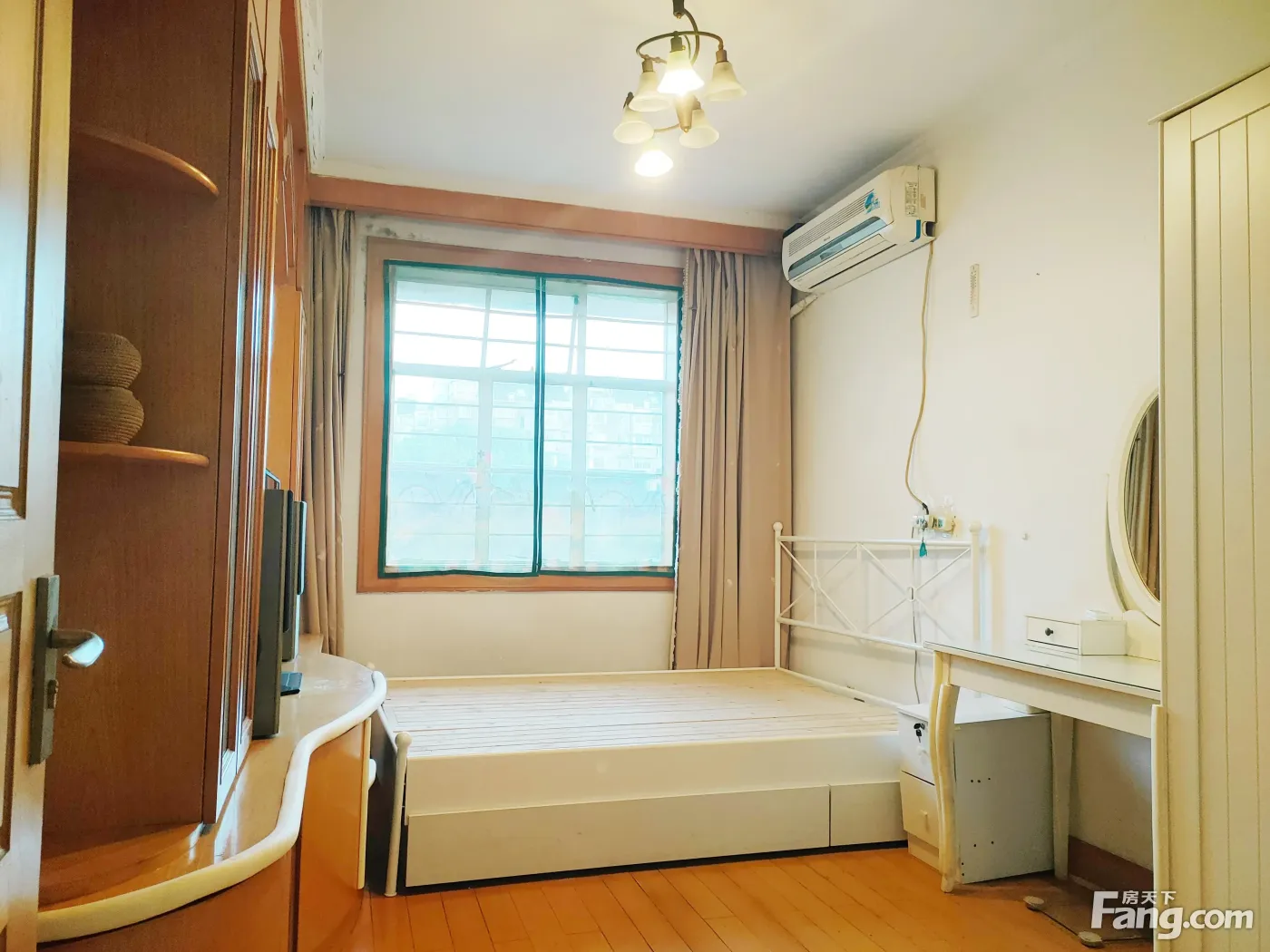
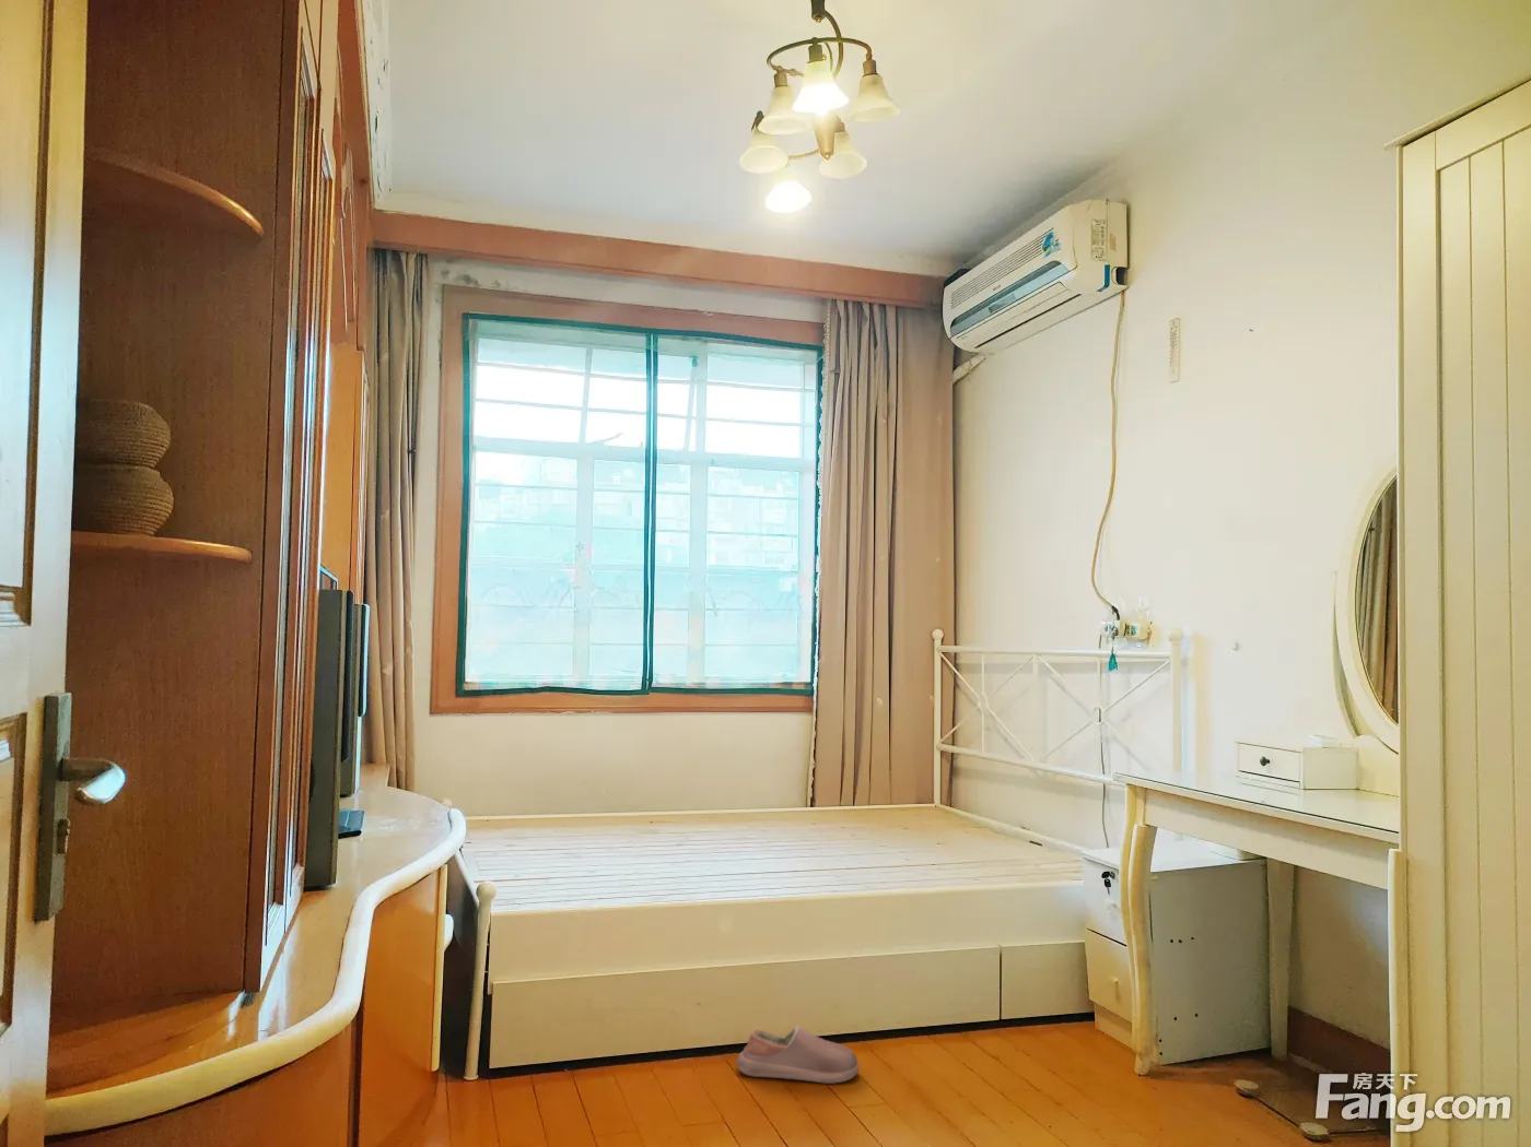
+ shoe [735,1024,861,1084]
